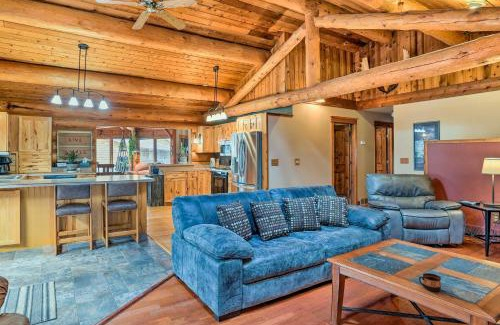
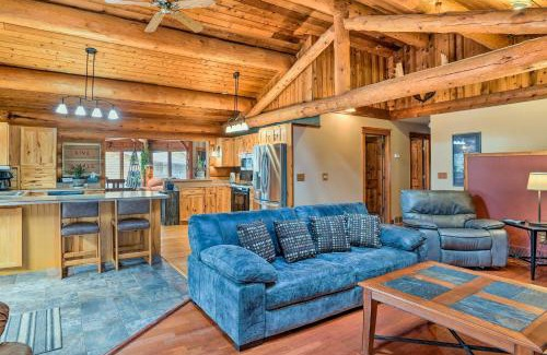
- cup [418,272,442,292]
